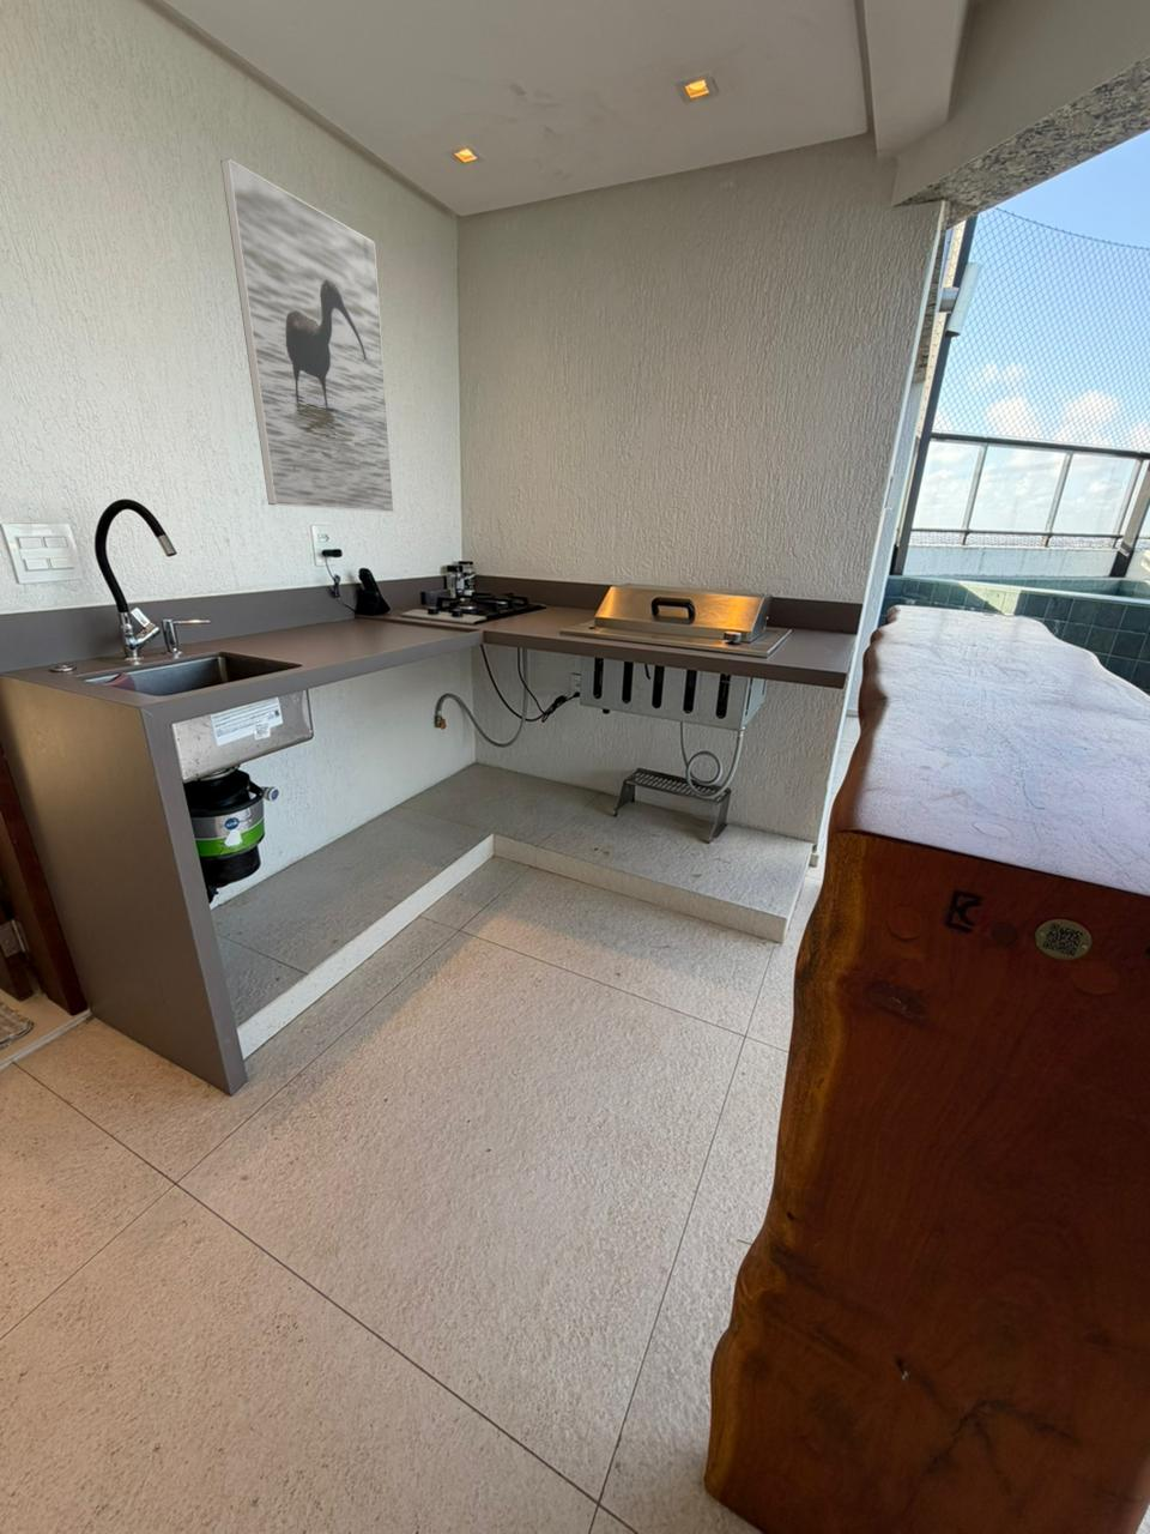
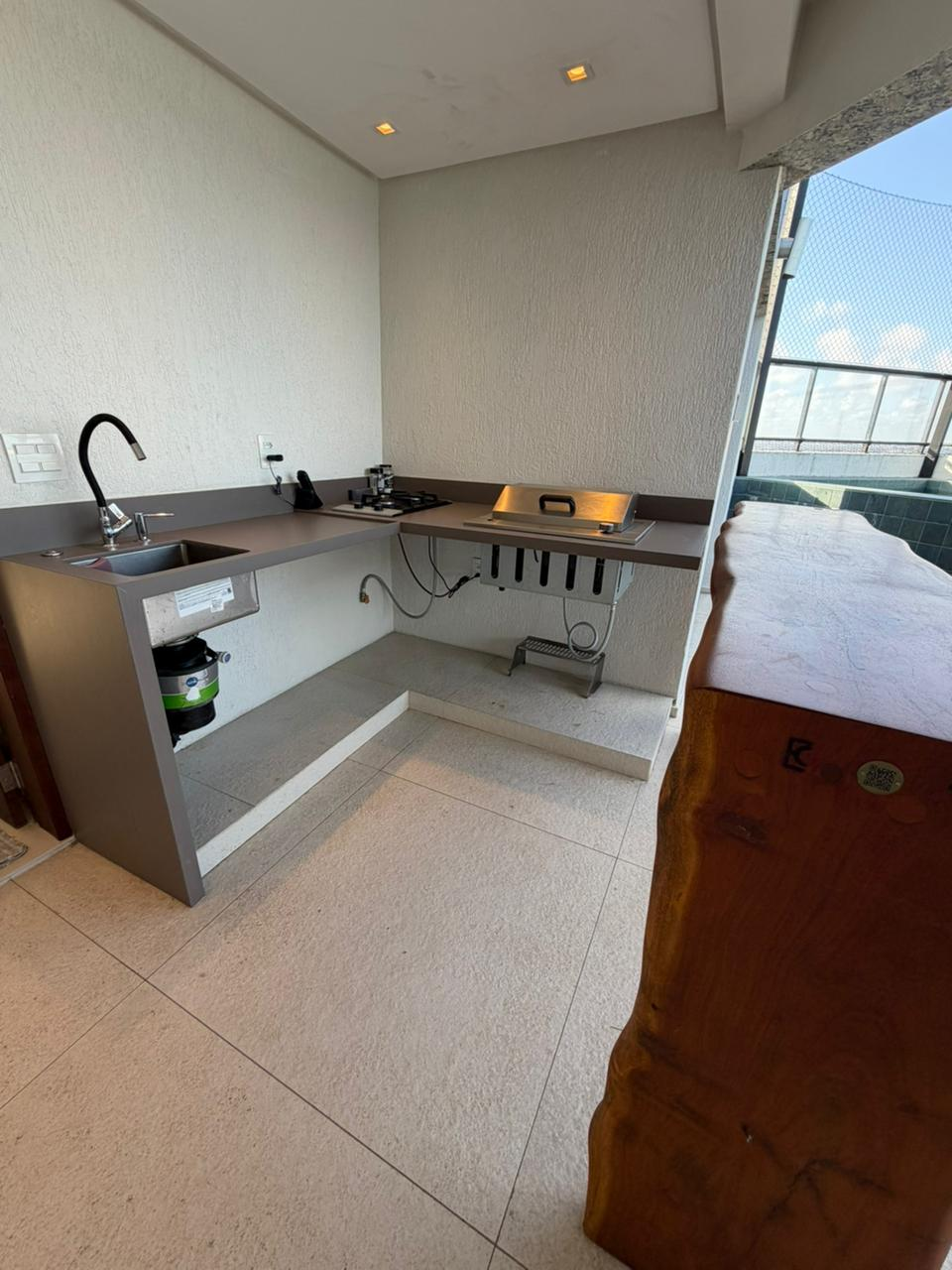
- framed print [219,157,395,513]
